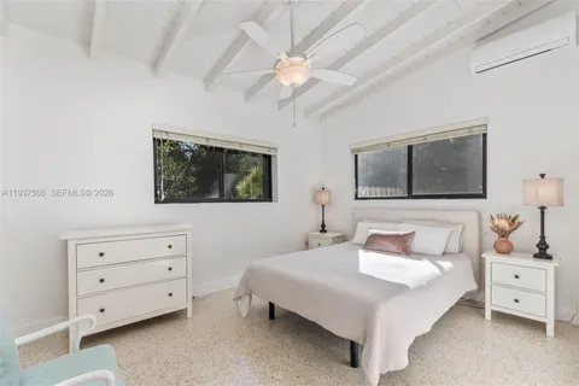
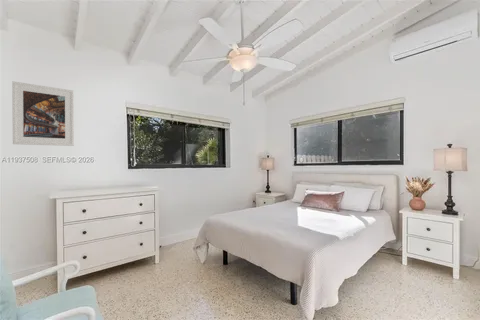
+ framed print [11,80,75,147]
